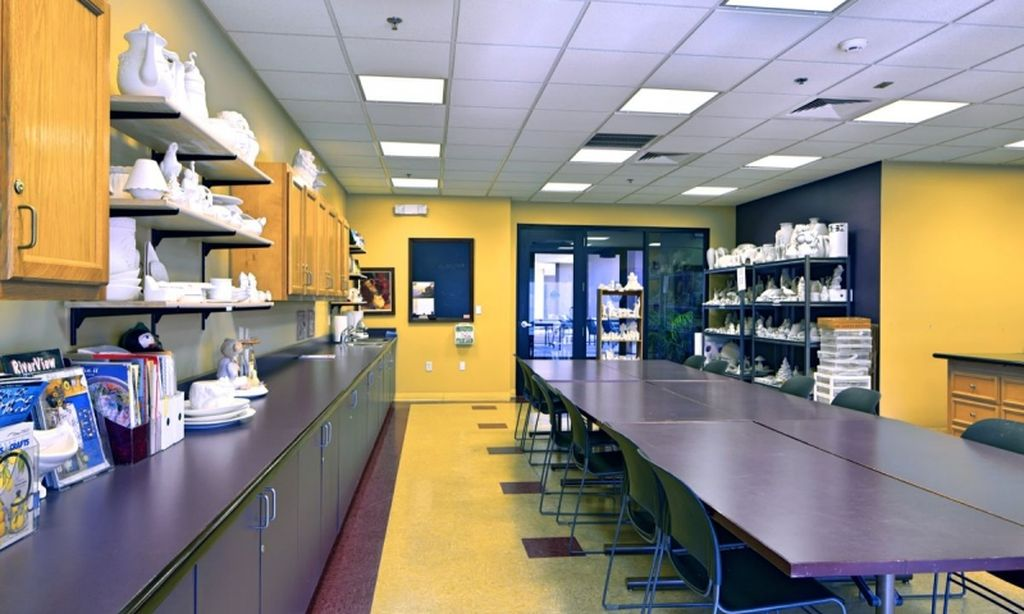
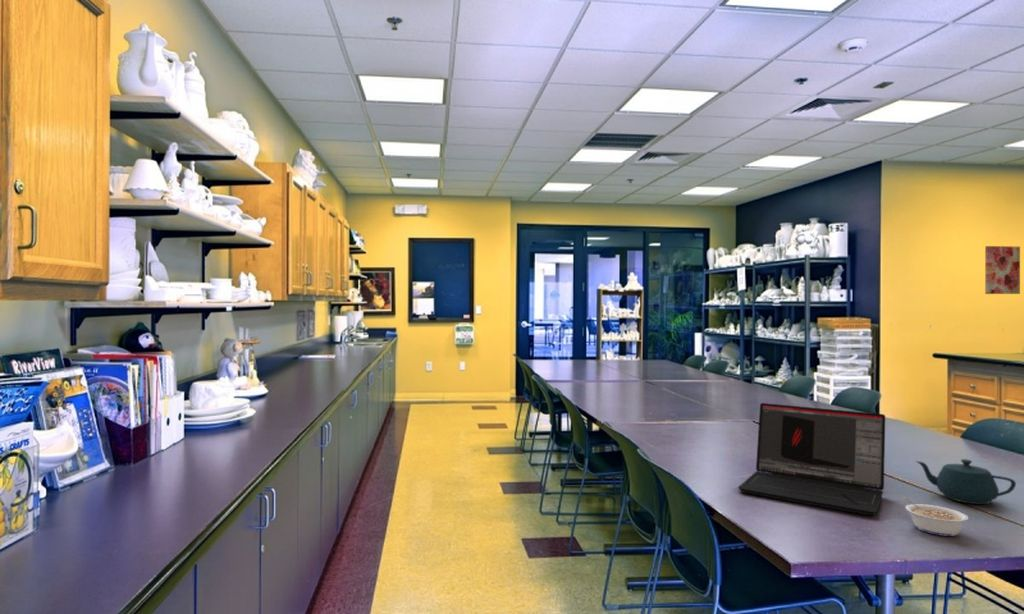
+ teapot [915,458,1017,505]
+ legume [902,496,969,537]
+ laptop [737,402,886,517]
+ wall art [984,245,1021,295]
